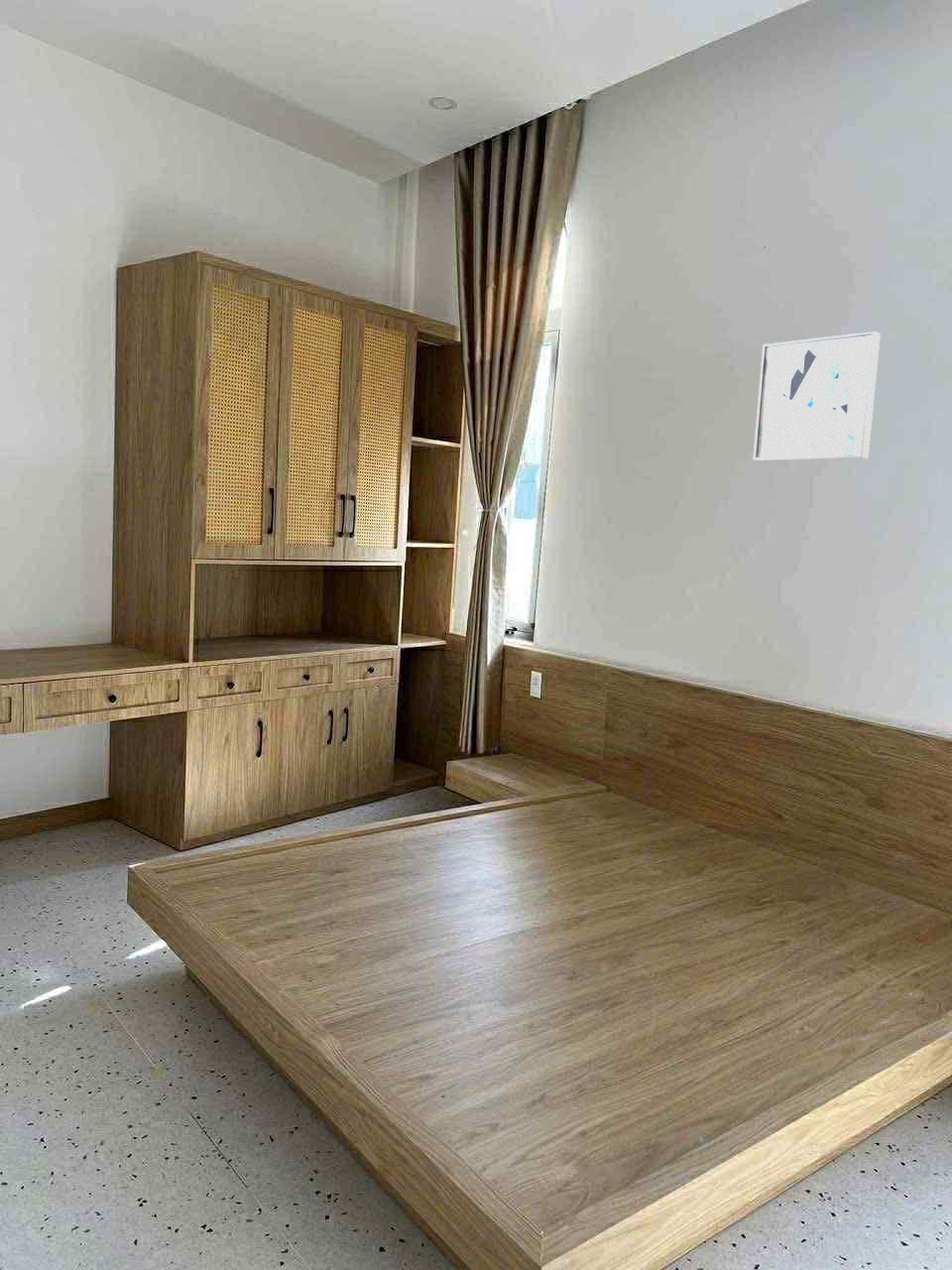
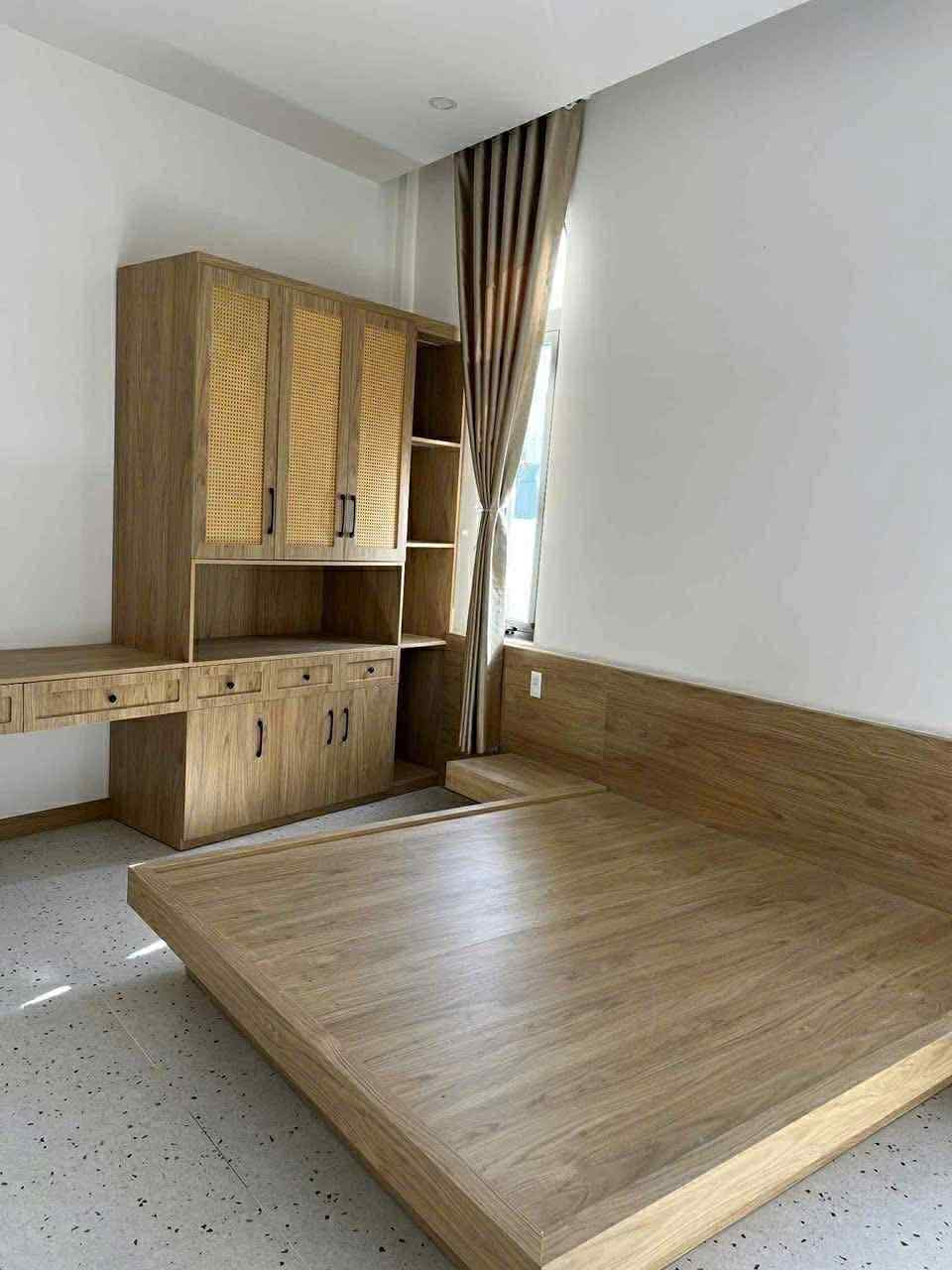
- wall art [752,330,882,462]
